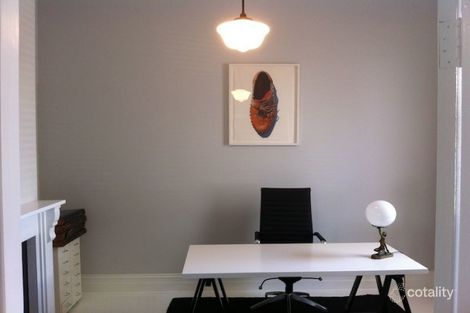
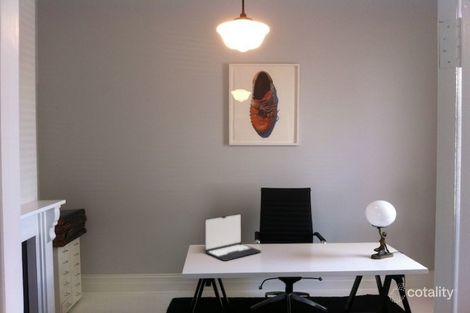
+ laptop [204,213,262,262]
